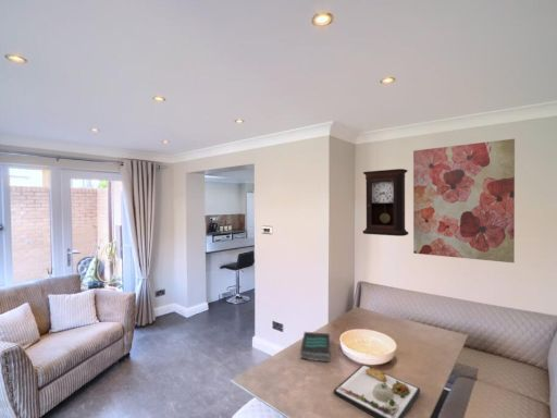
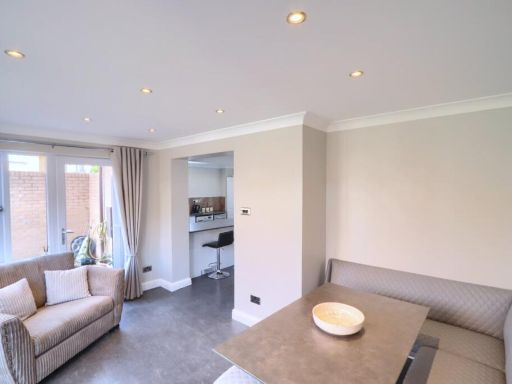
- book [299,331,331,362]
- wall art [412,138,516,263]
- pendulum clock [361,168,410,237]
- dinner plate [332,364,421,418]
